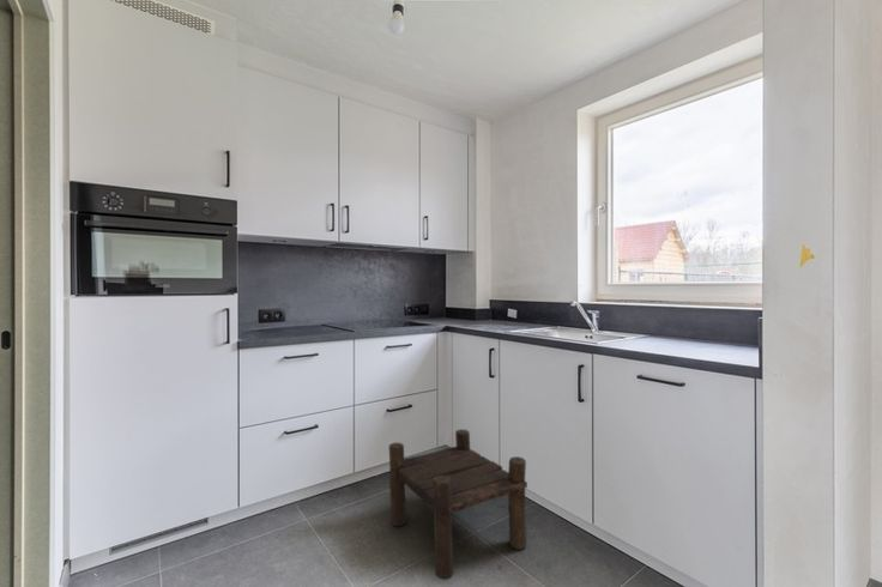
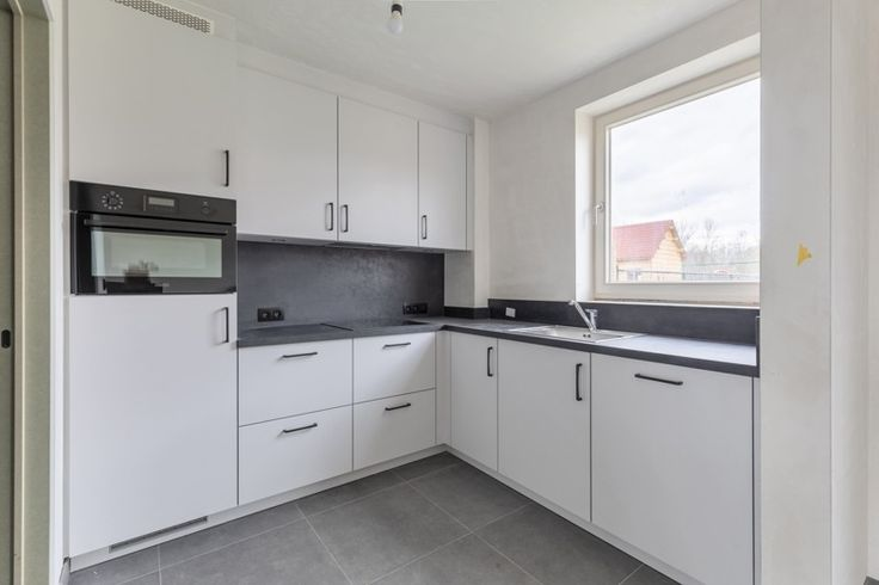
- stool [388,428,528,581]
